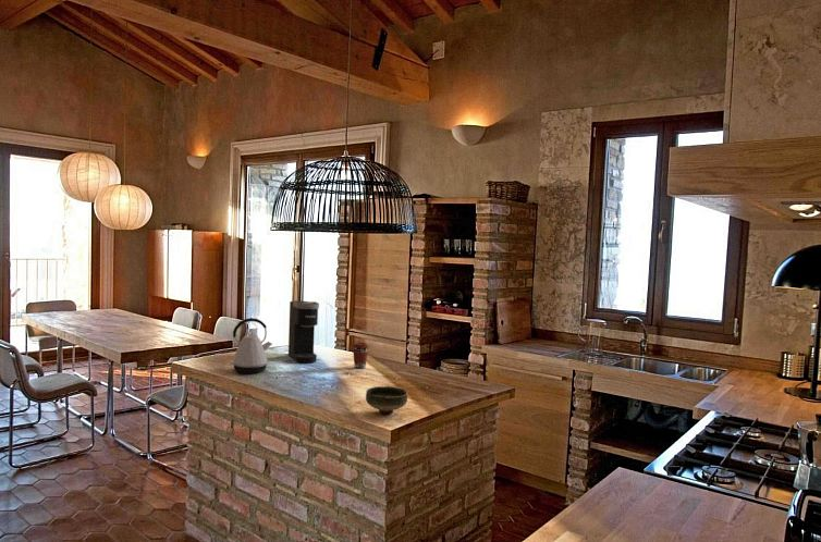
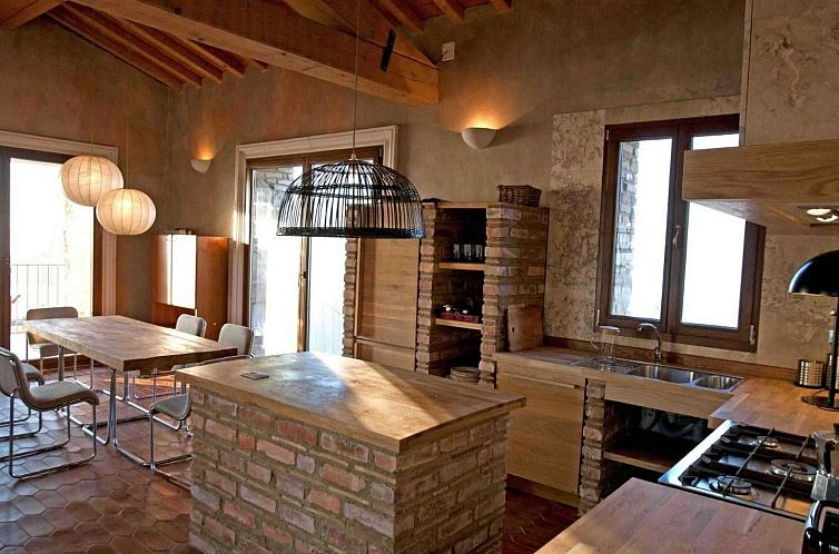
- coffee maker [287,300,320,364]
- coffee cup [352,342,370,370]
- bowl [365,385,408,415]
- kettle [229,317,273,374]
